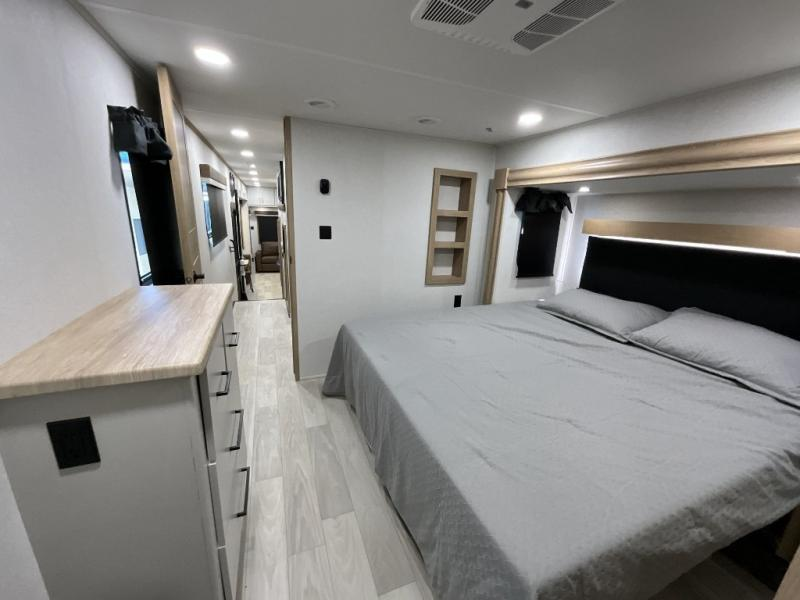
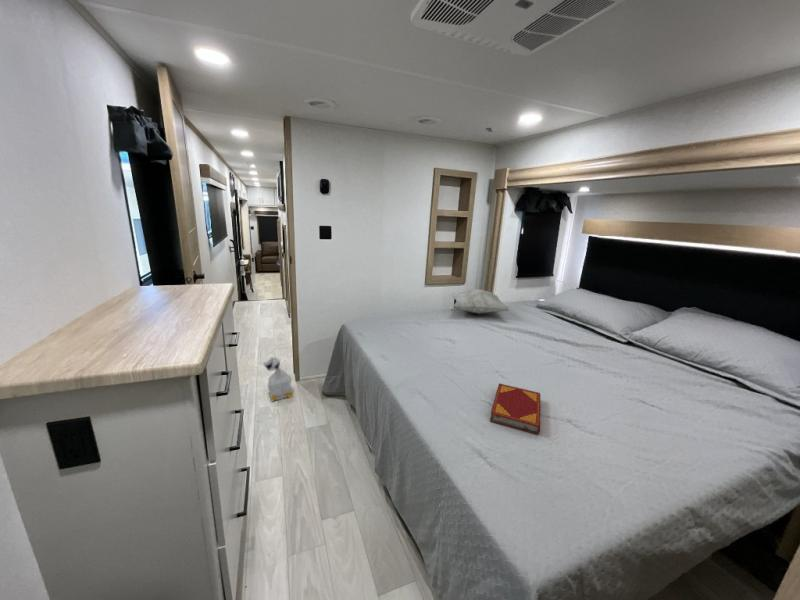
+ decorative pillow [450,288,511,315]
+ bag [262,357,293,403]
+ hardback book [489,382,541,436]
